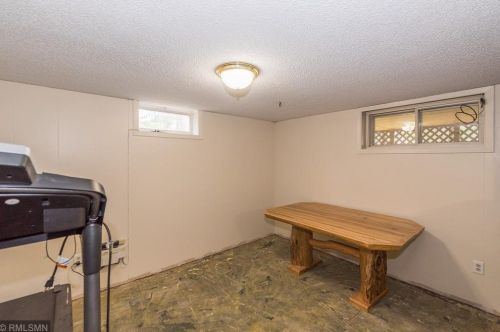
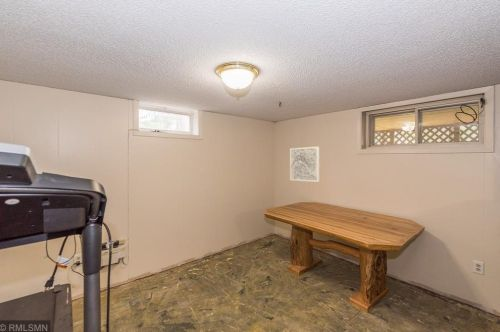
+ wall art [289,146,320,183]
